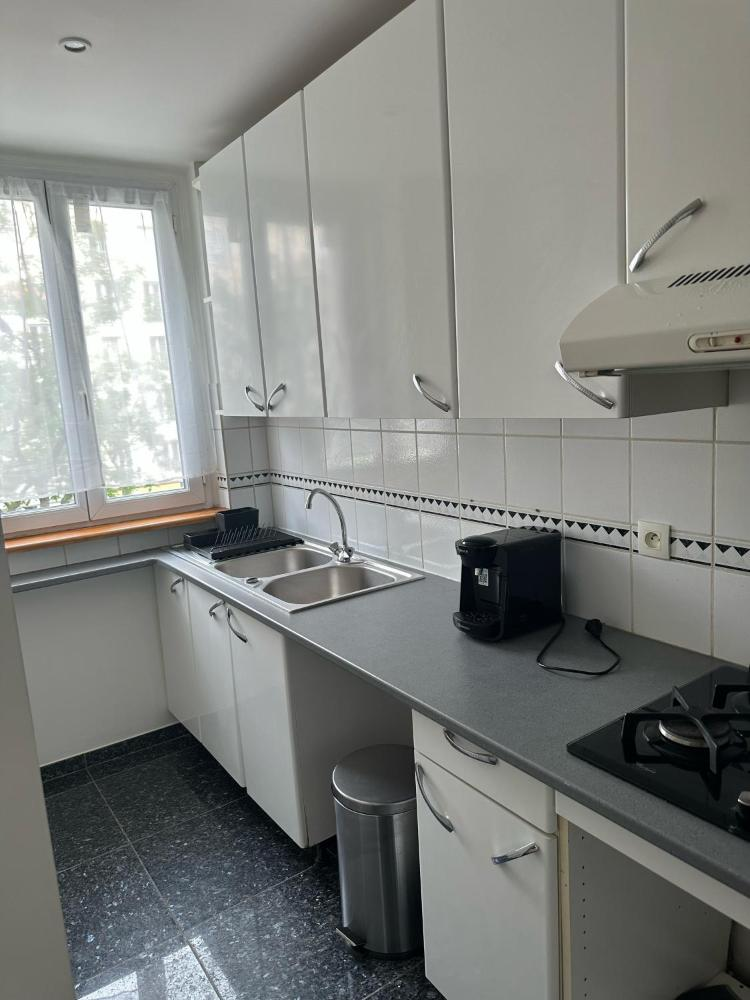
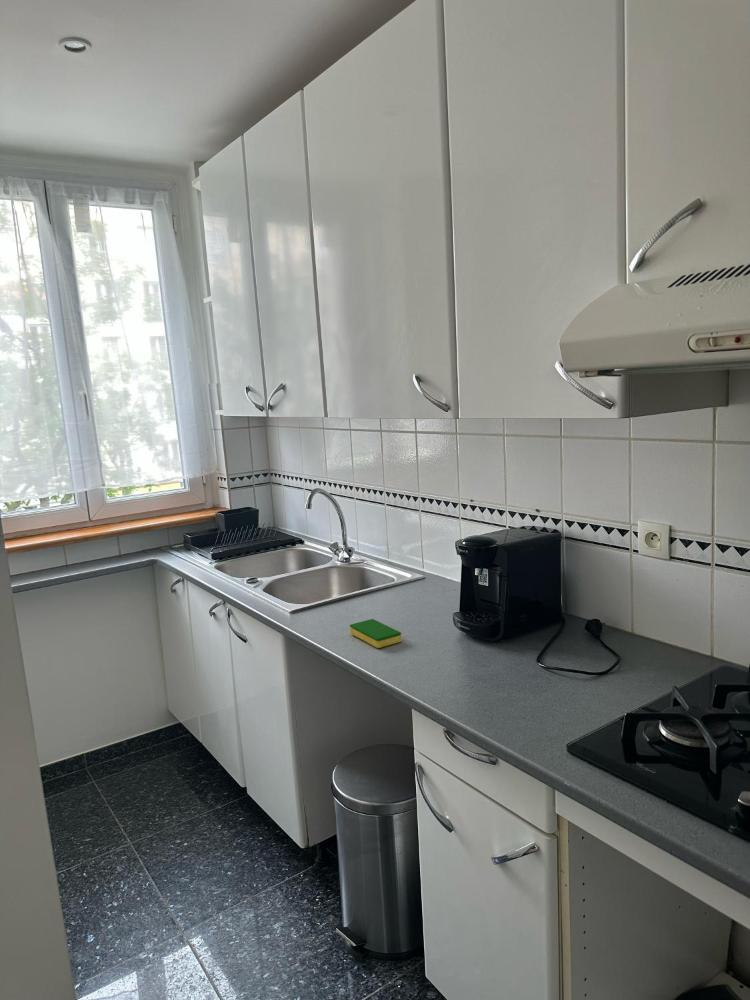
+ dish sponge [349,618,403,649]
